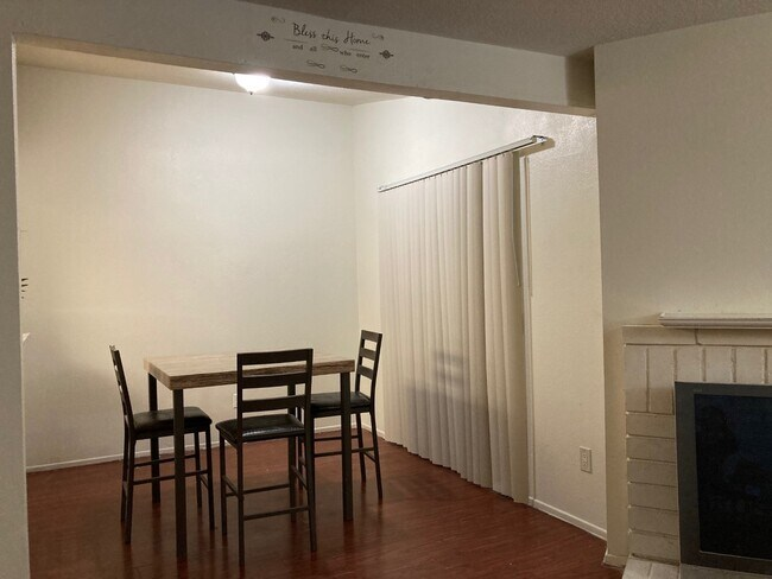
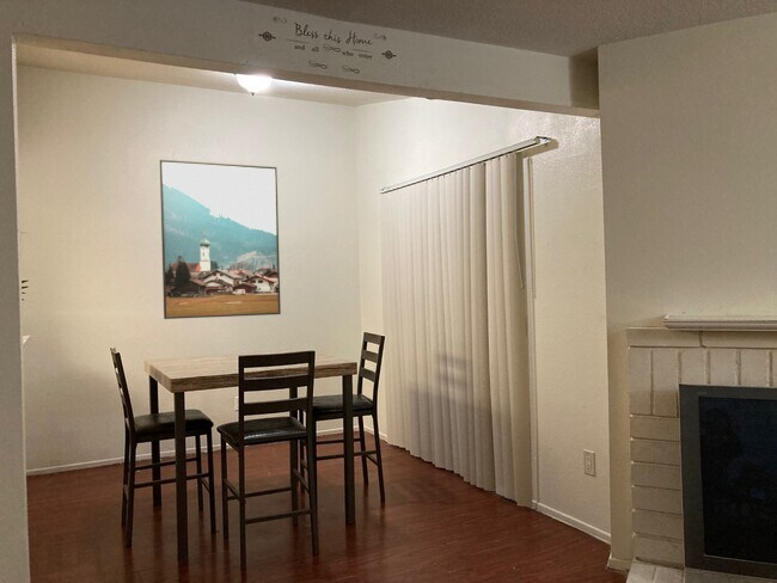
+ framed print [159,159,282,320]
